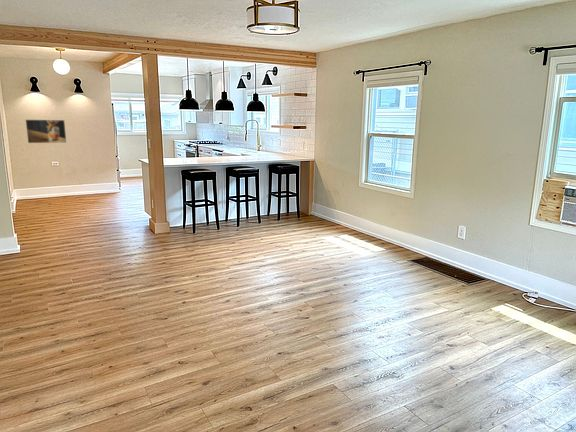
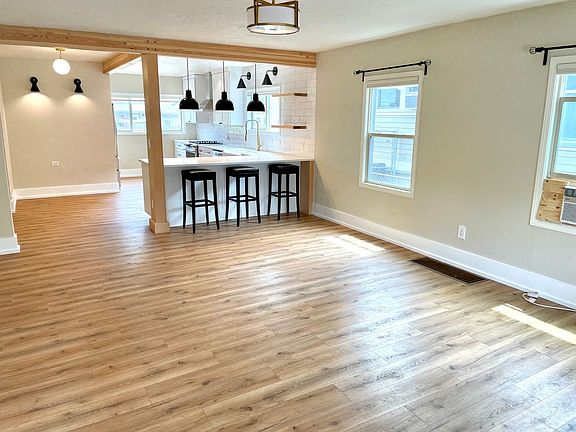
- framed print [25,119,67,144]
